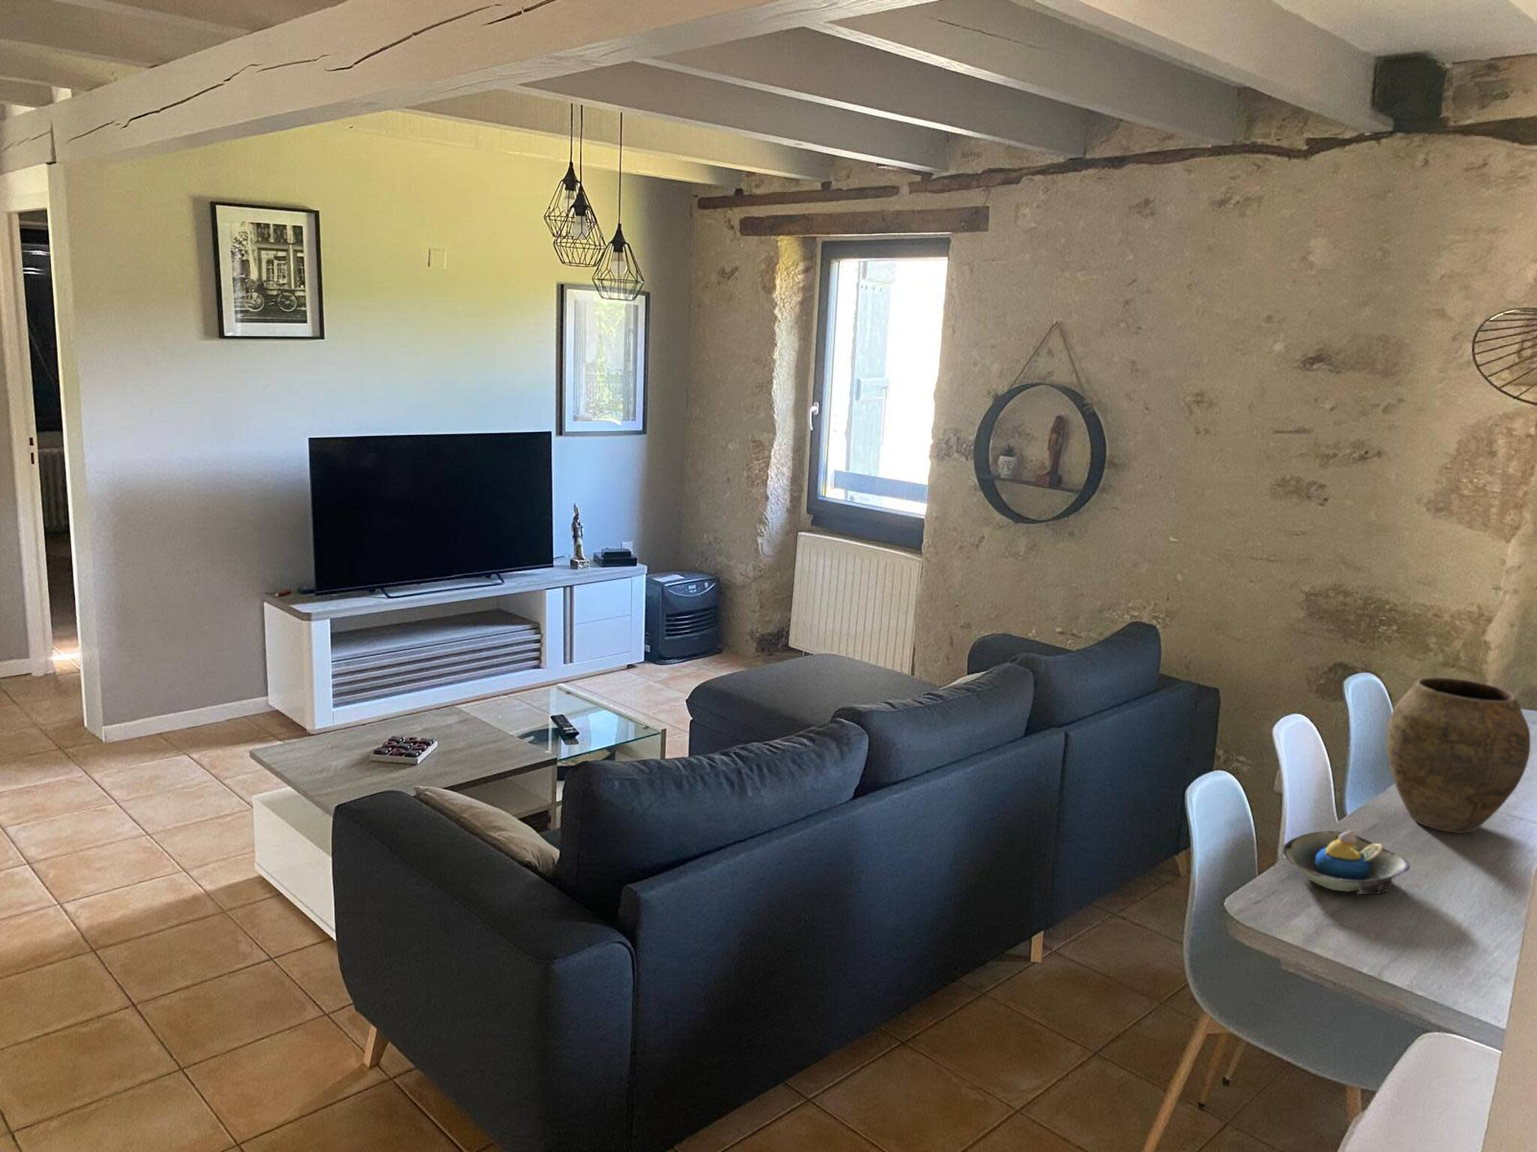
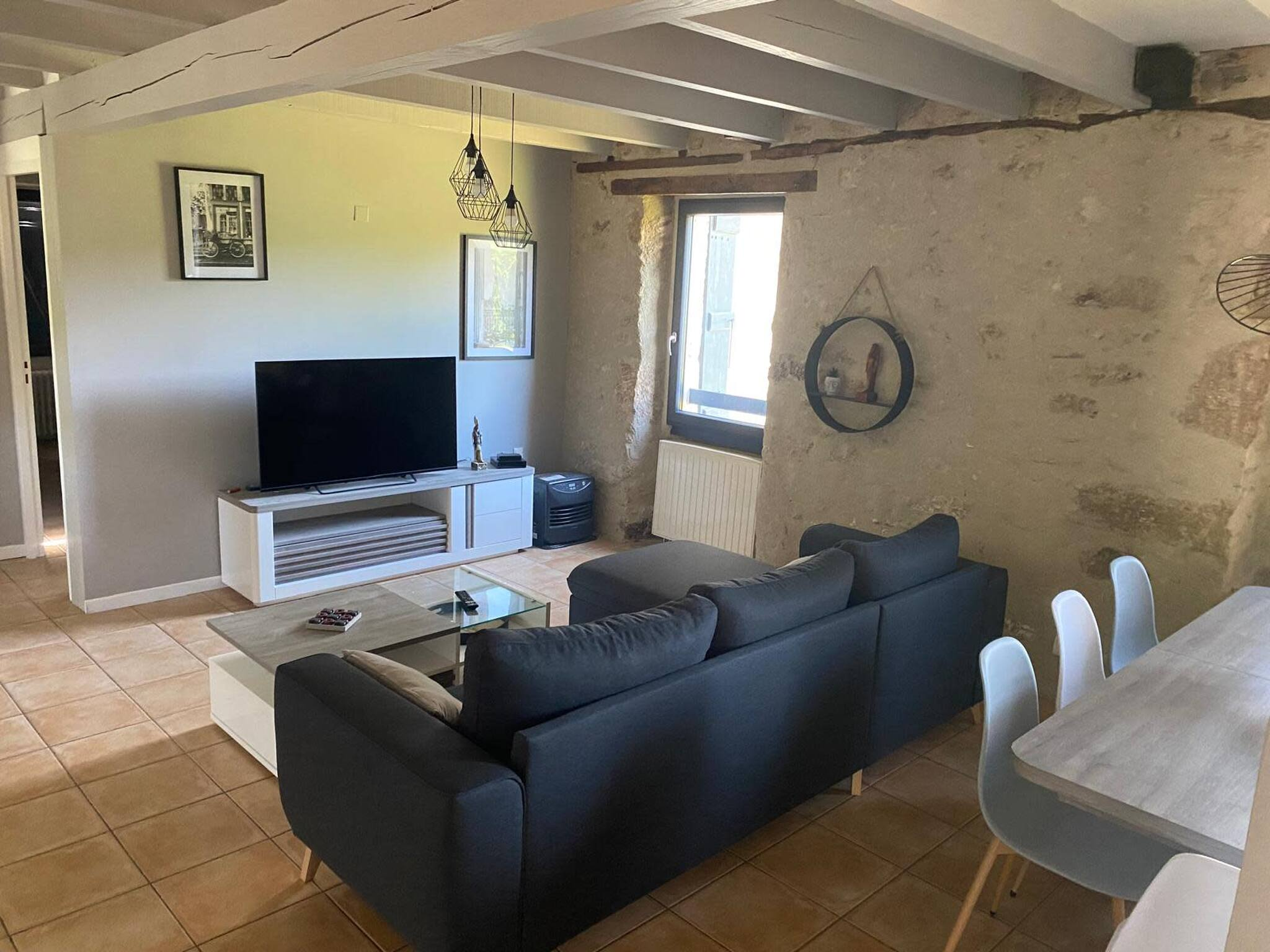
- decorative bowl [1282,829,1411,897]
- vase [1386,676,1531,834]
